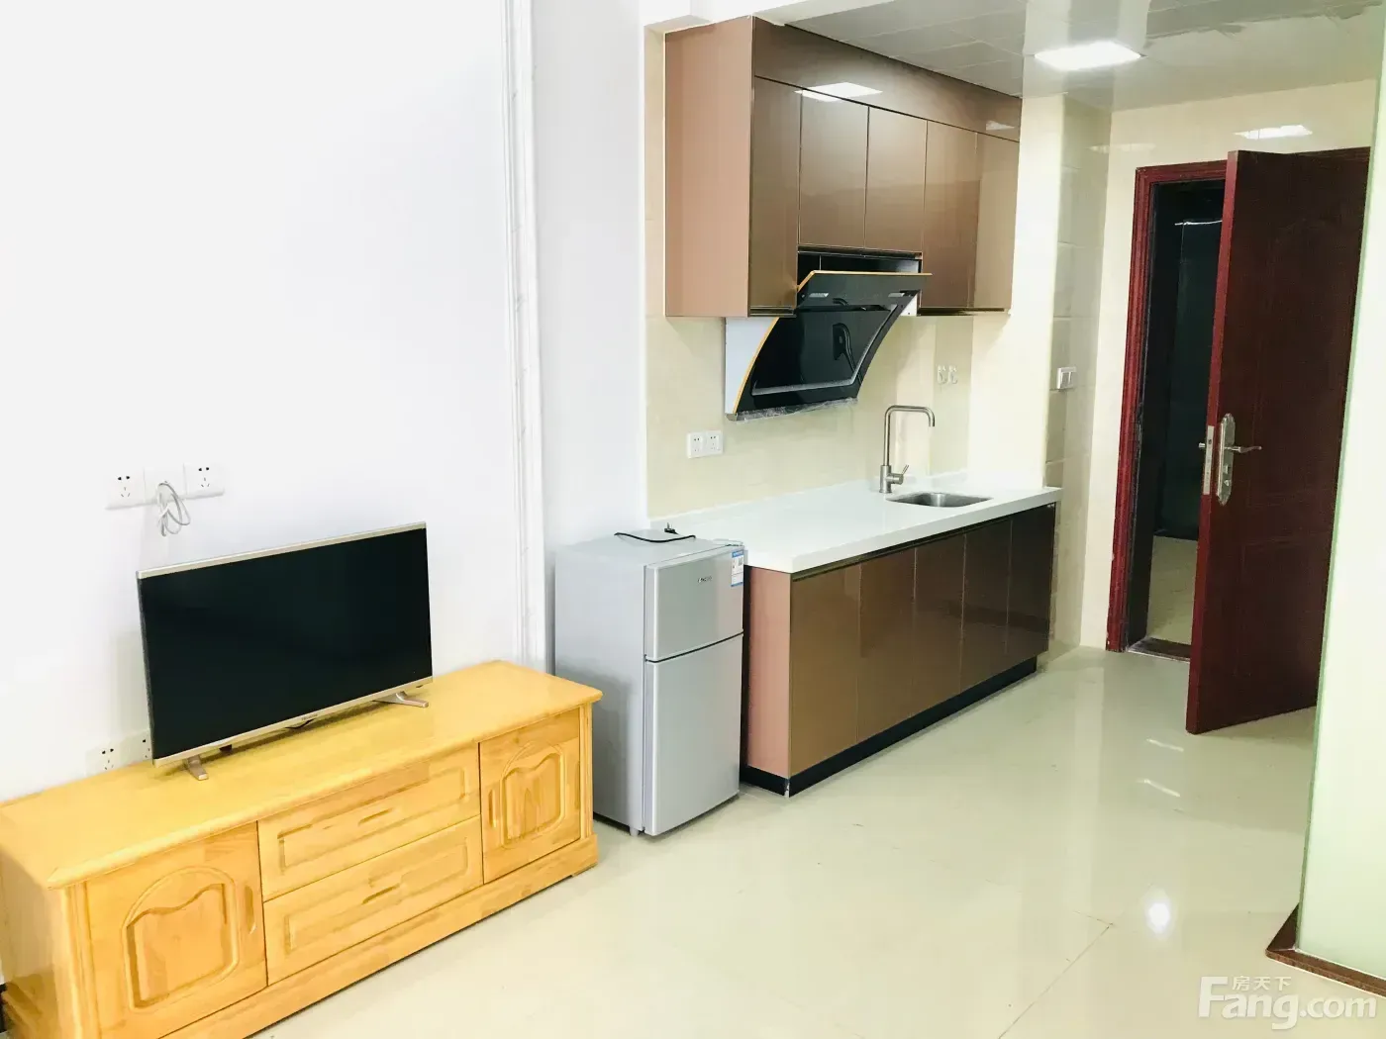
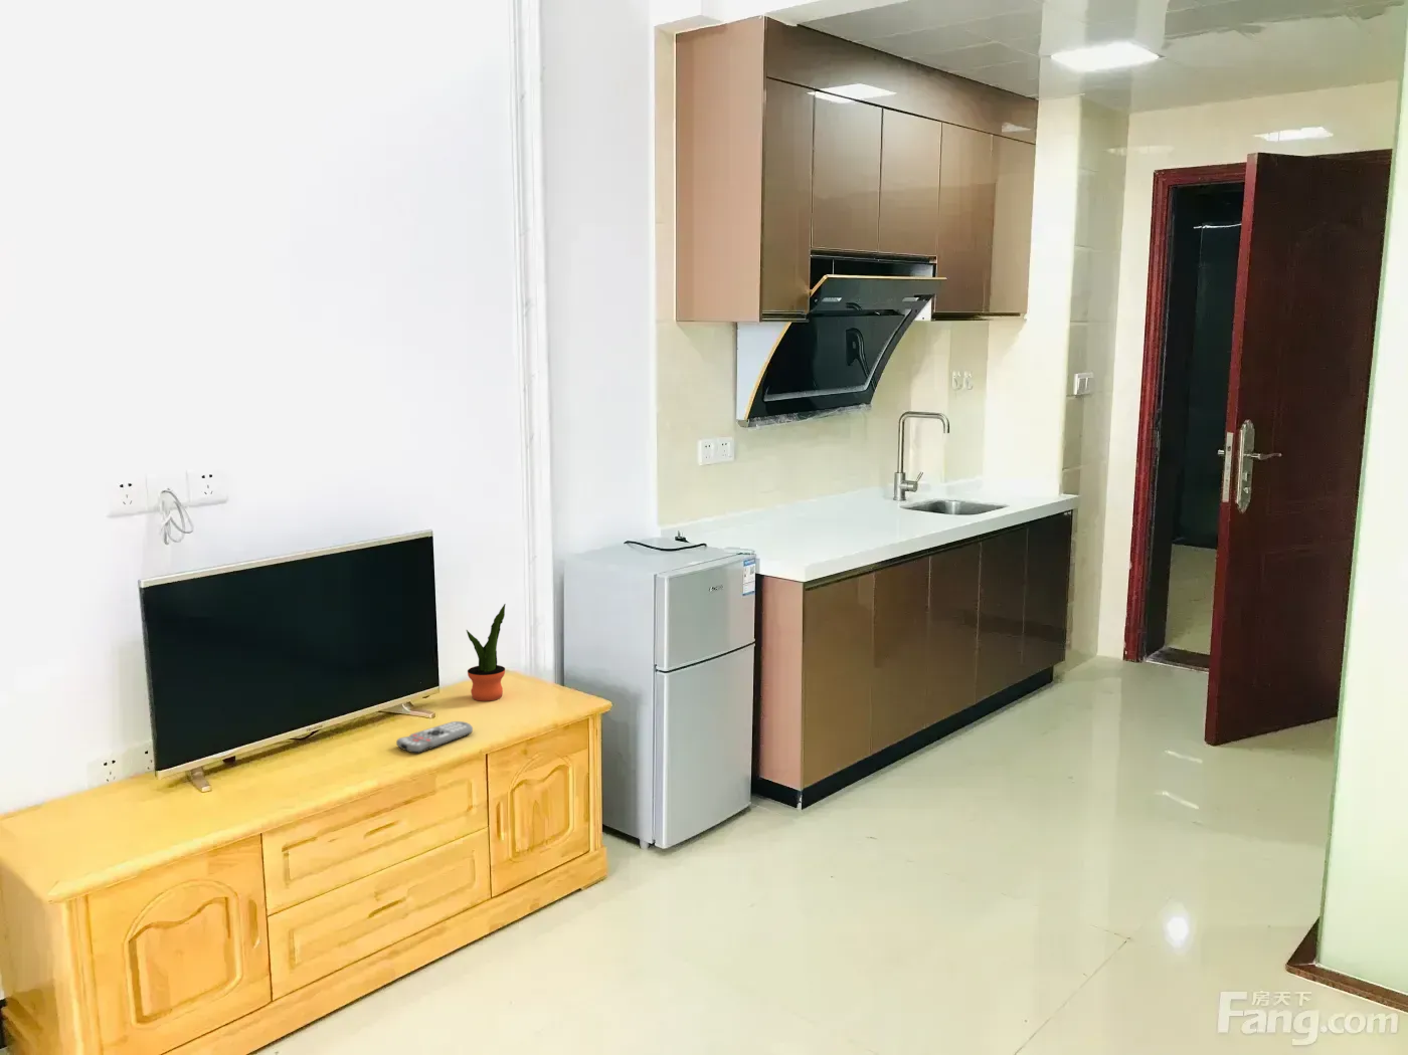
+ potted plant [466,603,507,703]
+ remote control [396,720,473,754]
